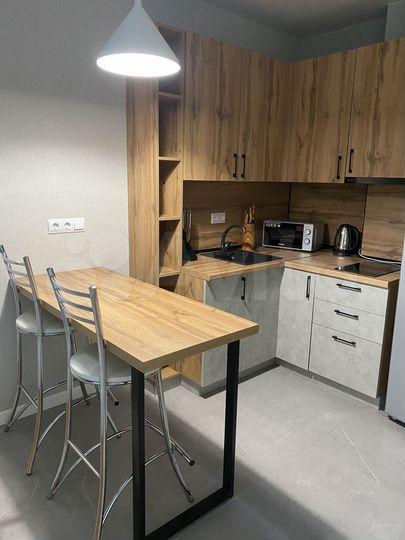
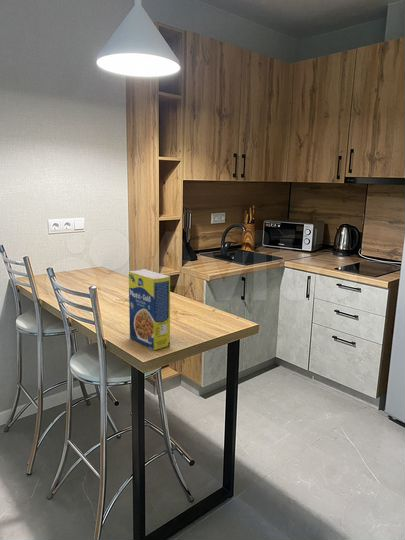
+ legume [128,268,171,351]
